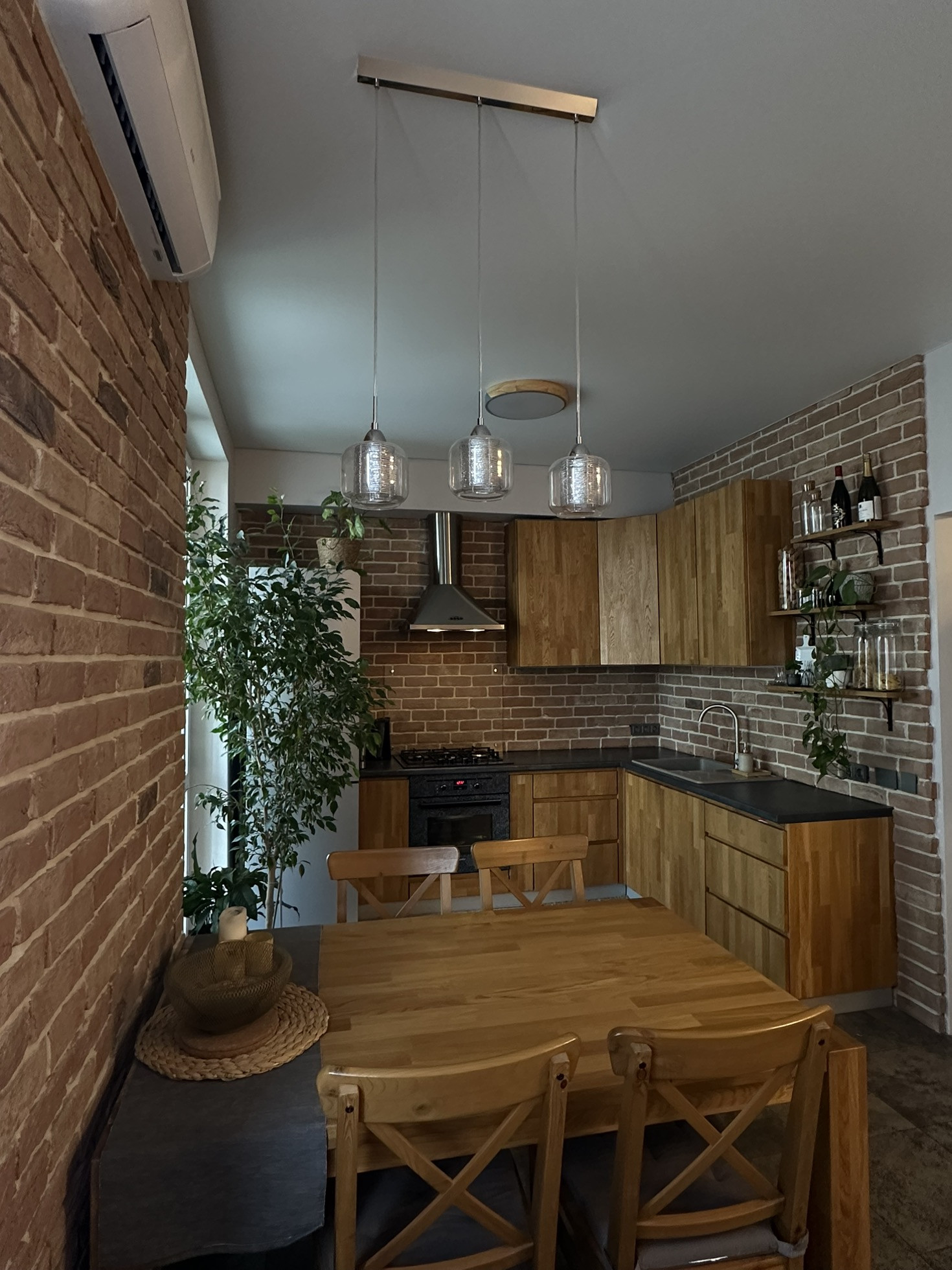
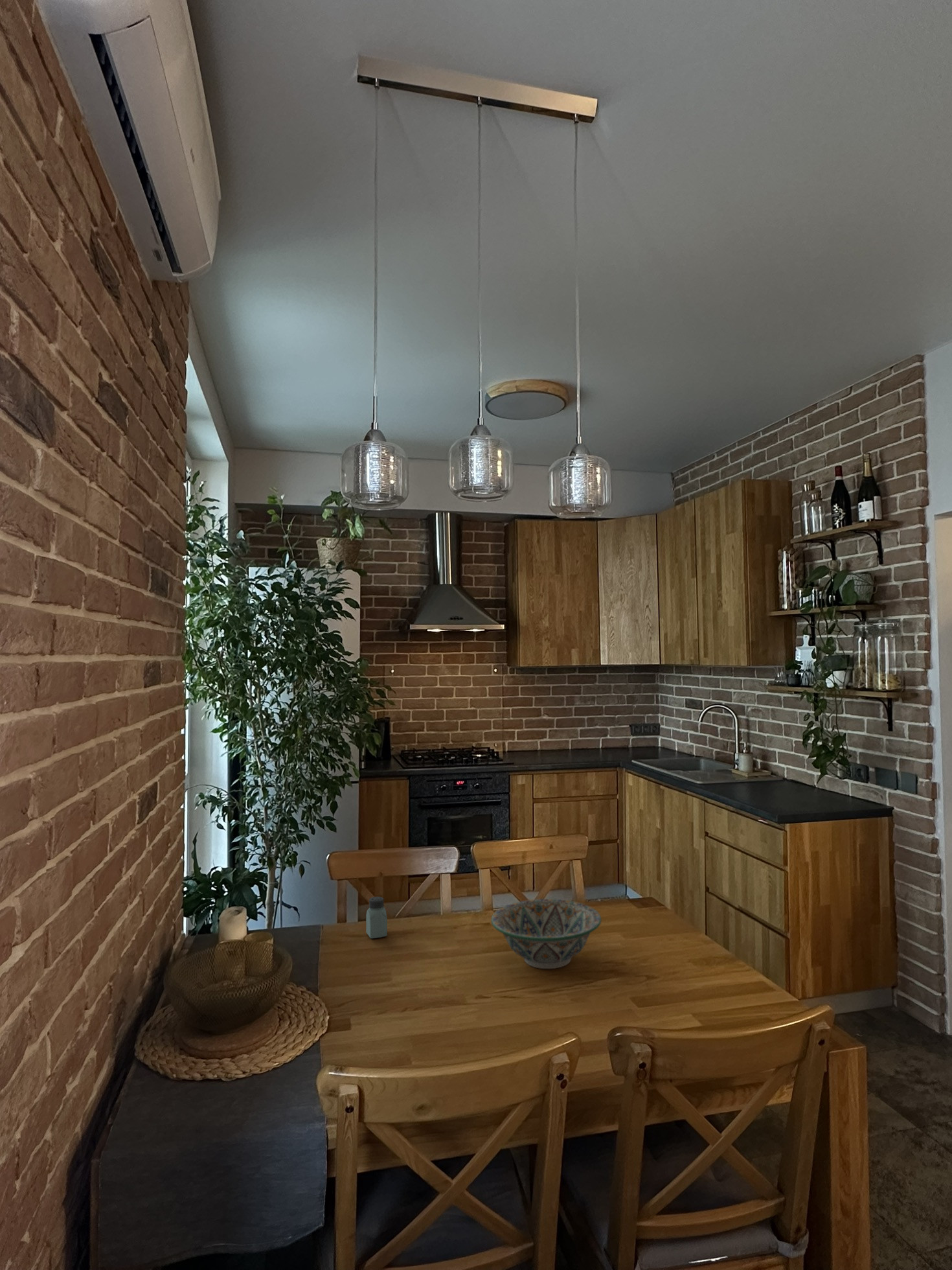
+ decorative bowl [490,898,602,969]
+ saltshaker [365,896,388,939]
